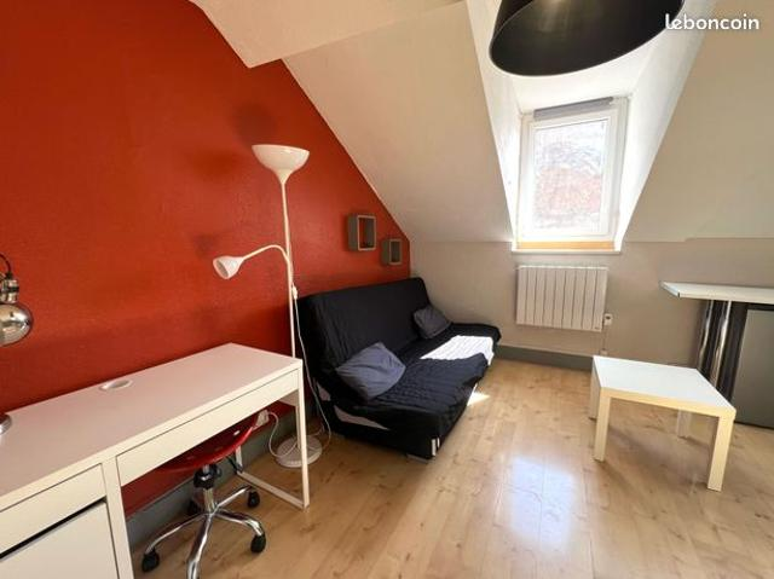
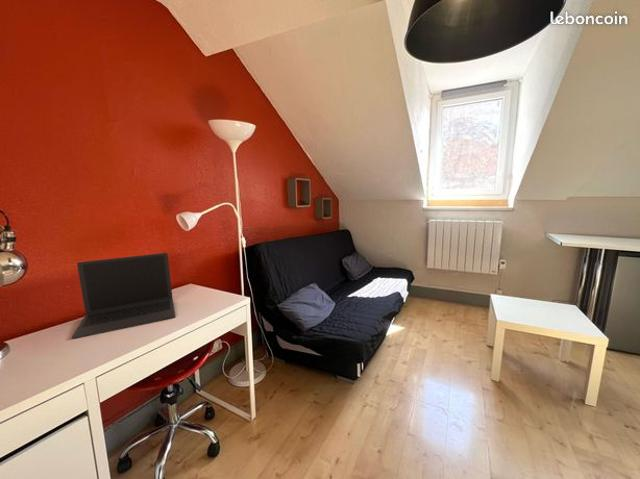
+ laptop [71,252,177,340]
